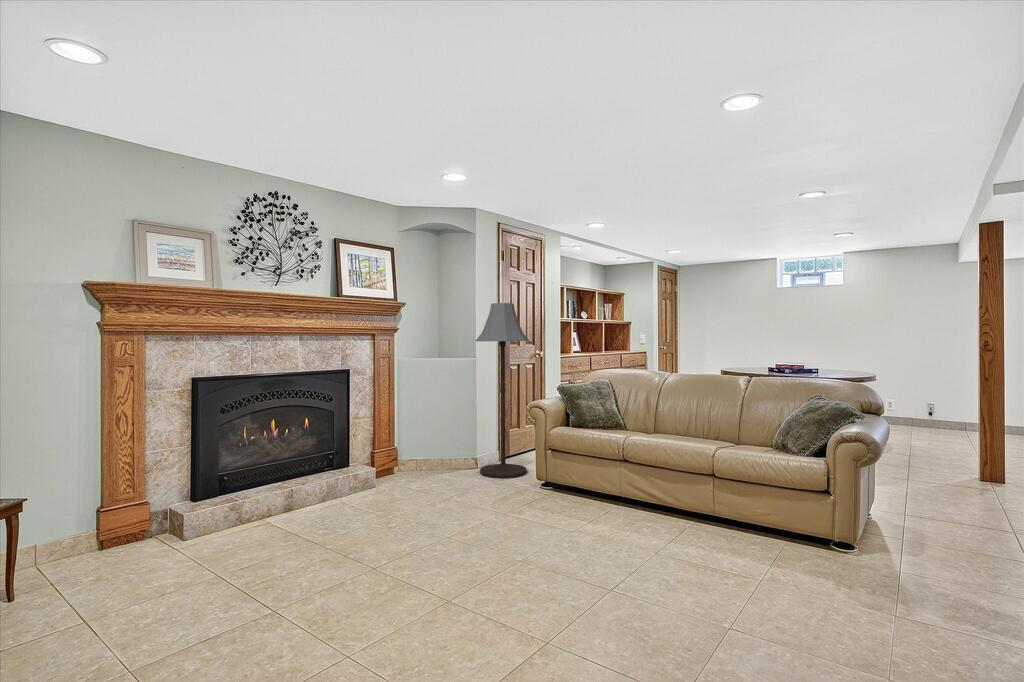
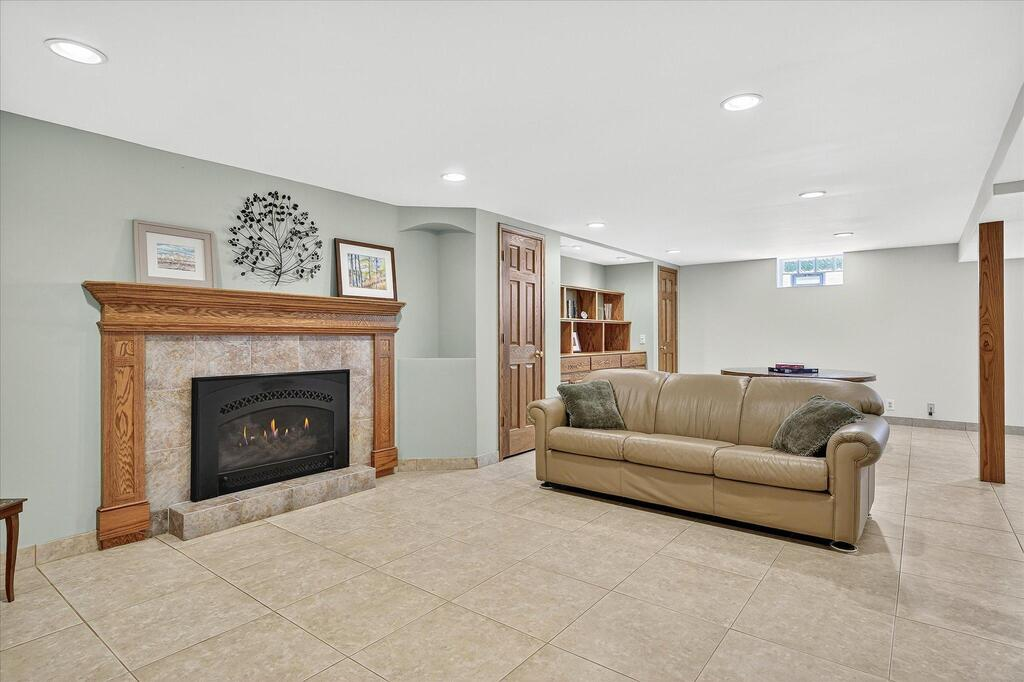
- floor lamp [475,302,530,479]
